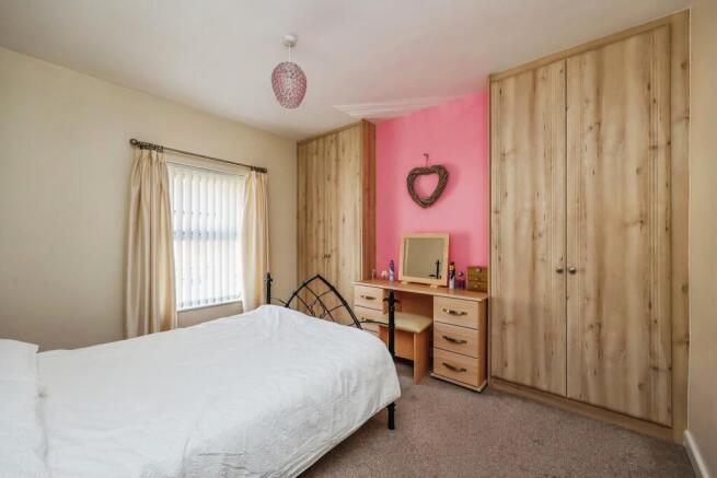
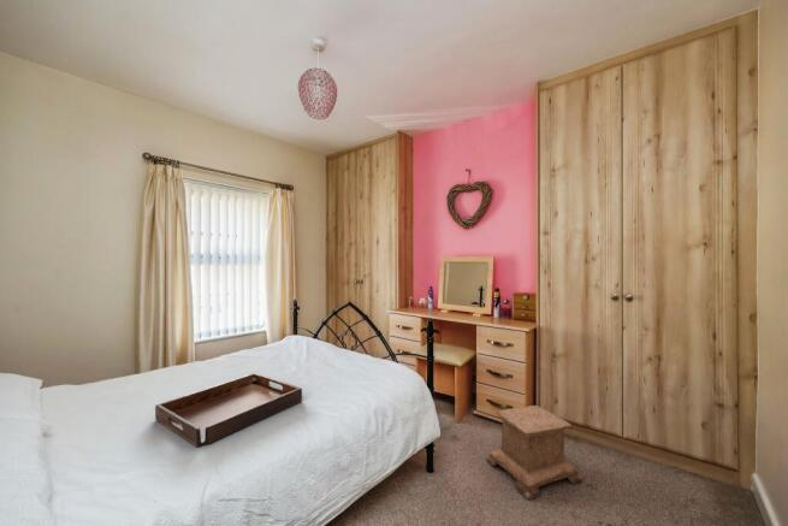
+ stool [485,404,585,501]
+ serving tray [154,372,303,448]
